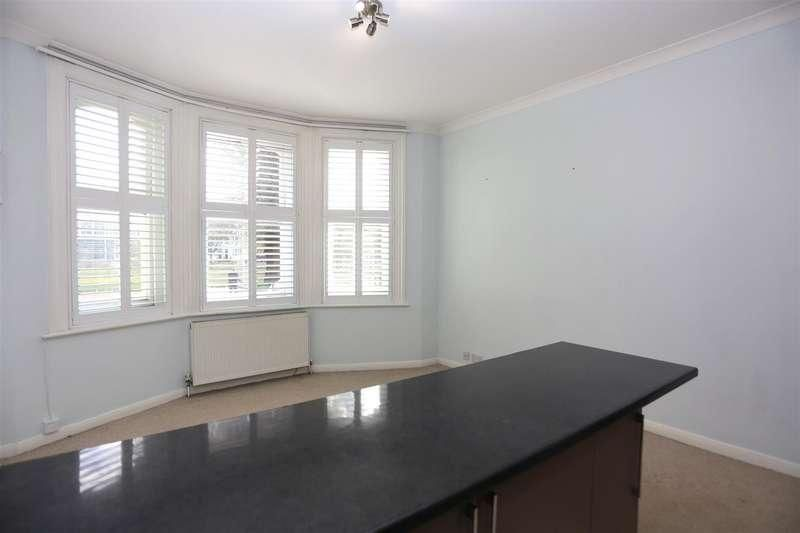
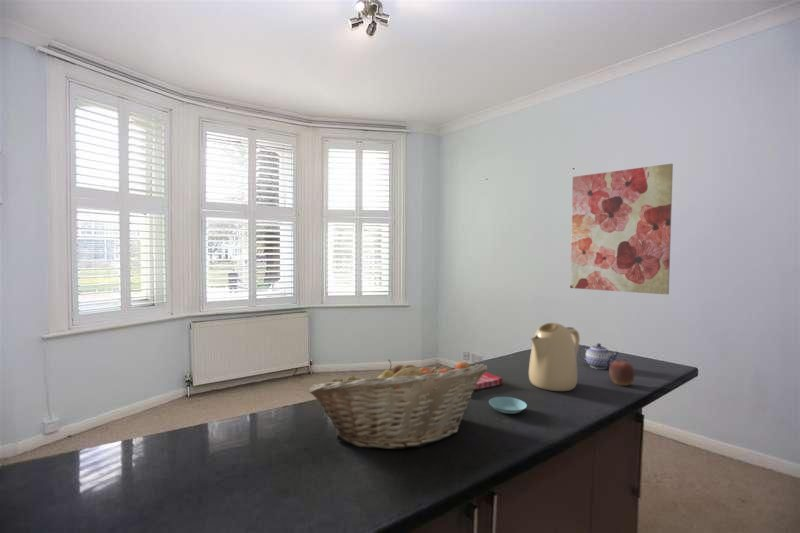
+ dish towel [473,372,504,391]
+ apple [608,359,636,386]
+ kettle [528,322,581,392]
+ saucer [488,396,528,415]
+ wall art [569,163,674,296]
+ fruit basket [307,359,488,450]
+ teapot [578,342,621,370]
